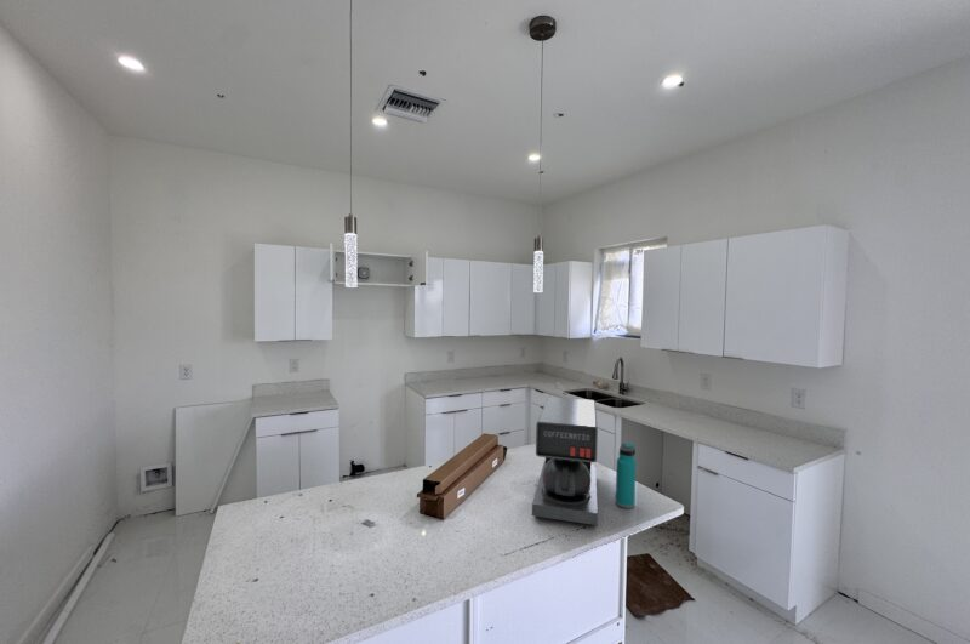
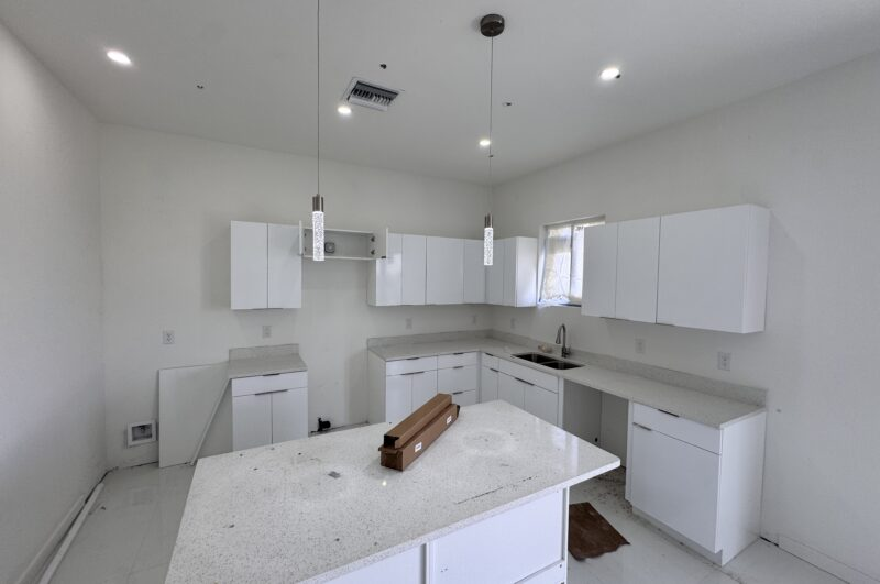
- water bottle [615,441,638,509]
- coffee maker [531,395,599,526]
